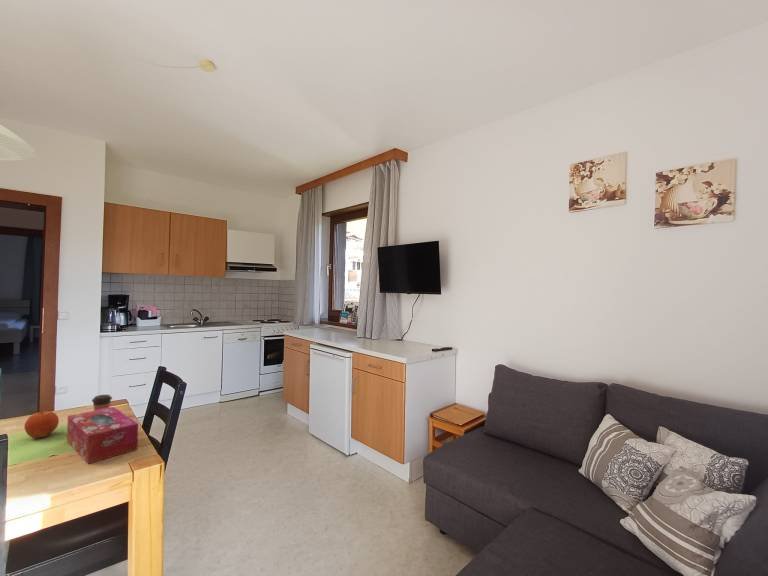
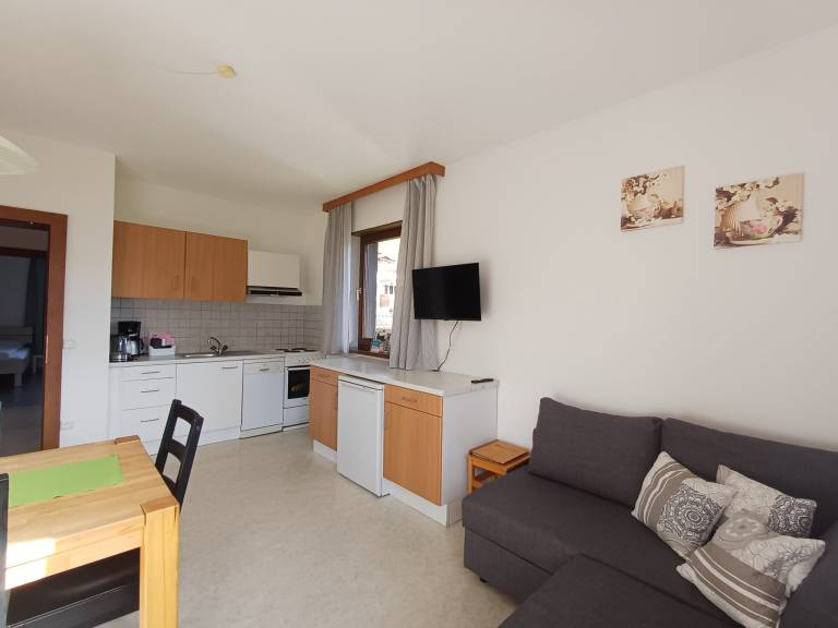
- fruit [23,410,60,439]
- tissue box [66,406,139,465]
- coffee cup [91,394,113,411]
